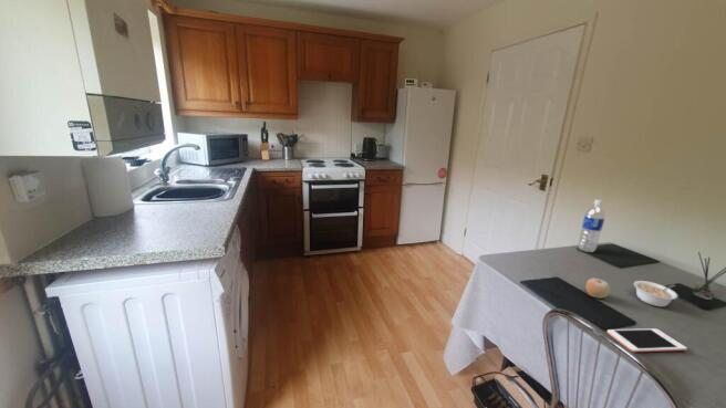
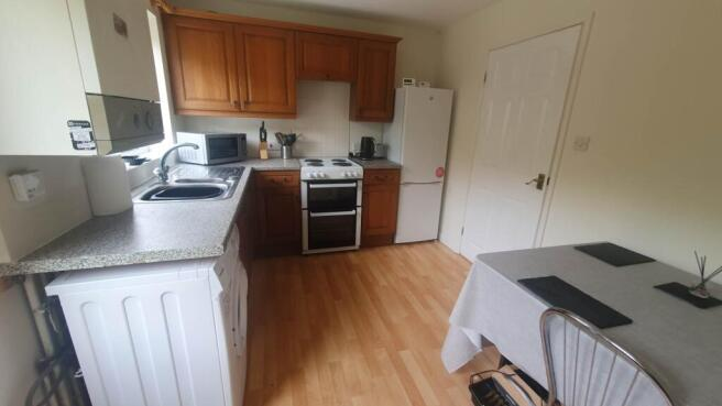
- legume [633,280,680,307]
- cell phone [606,327,688,353]
- fruit [584,276,611,300]
- water bottle [577,199,606,253]
